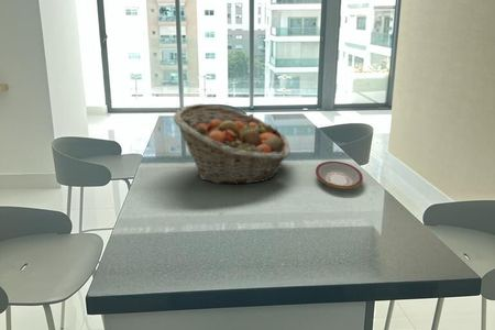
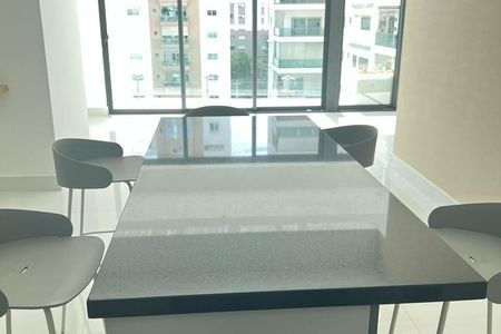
- fruit basket [173,103,292,185]
- plate [315,161,364,189]
